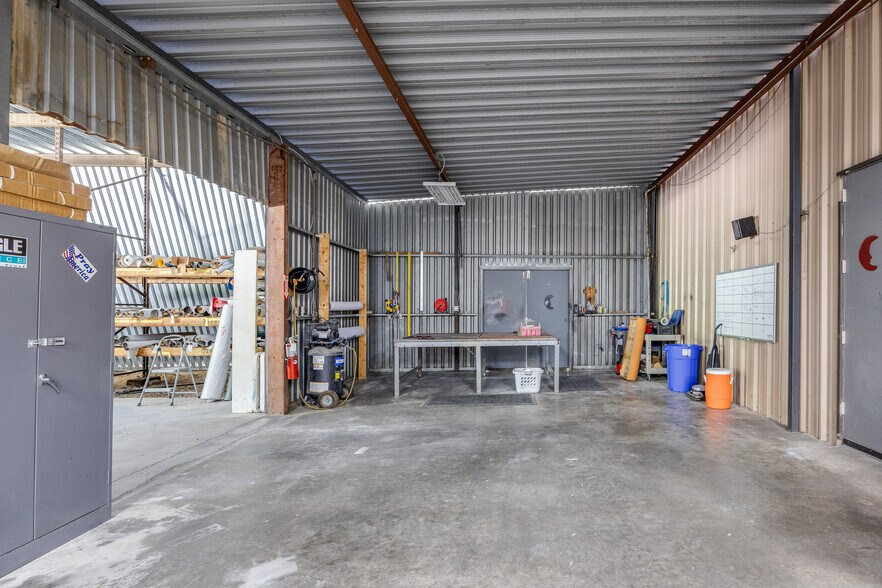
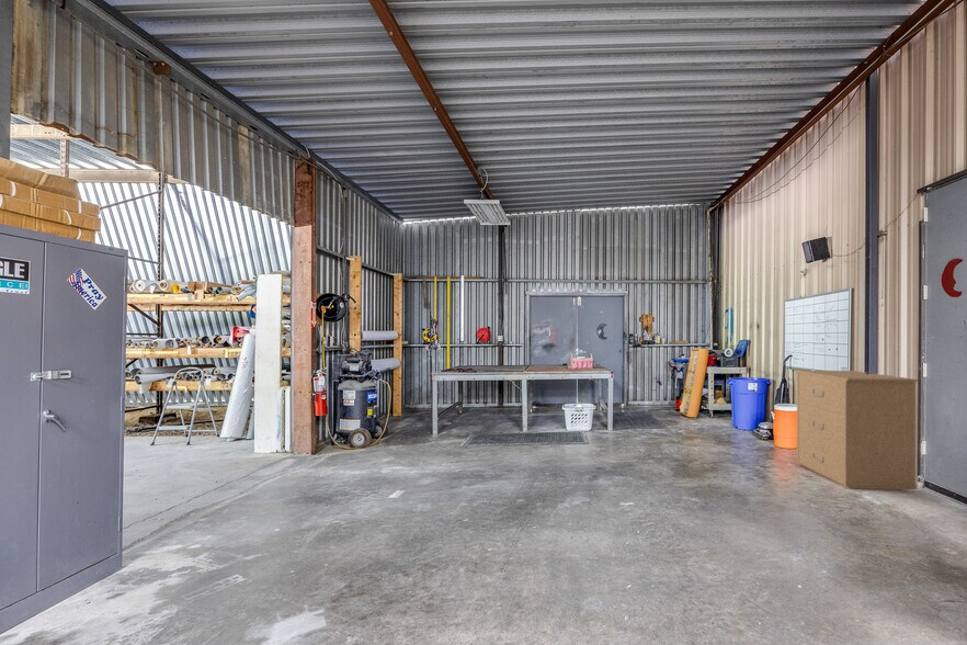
+ filing cabinet [795,369,919,490]
